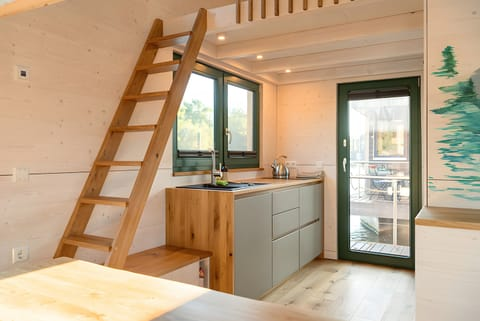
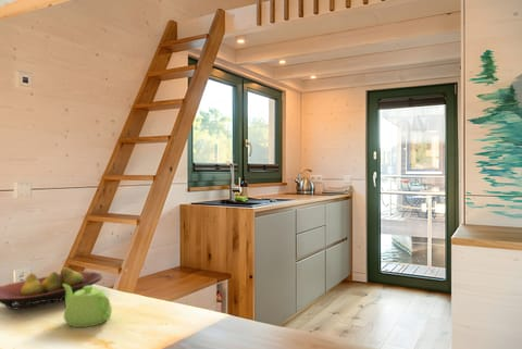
+ teapot [63,284,113,328]
+ fruit bowl [0,266,103,310]
